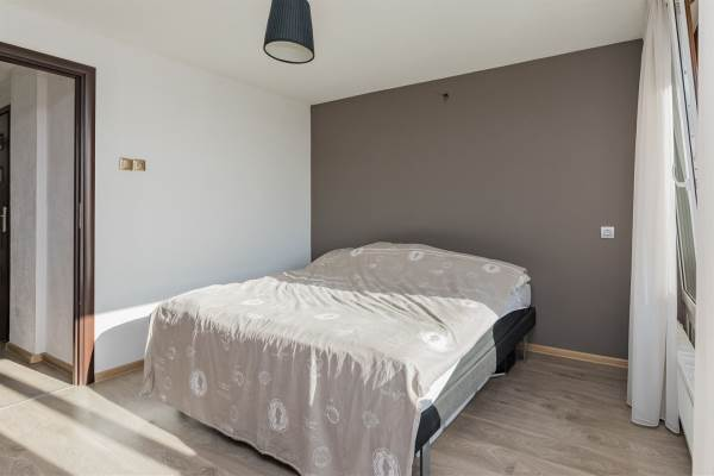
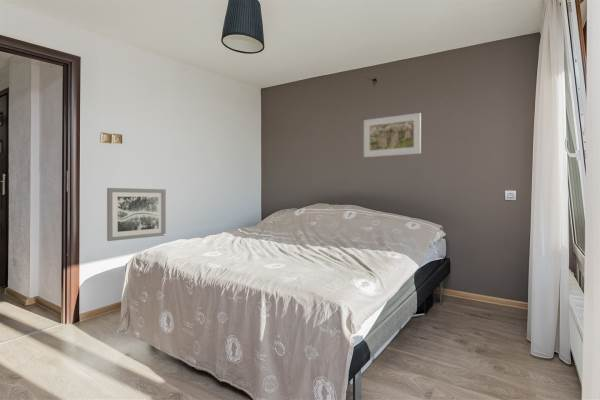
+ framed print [363,112,422,158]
+ wall art [106,187,167,242]
